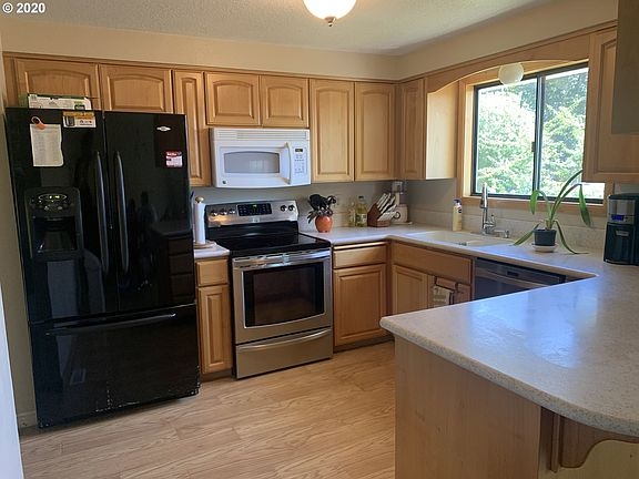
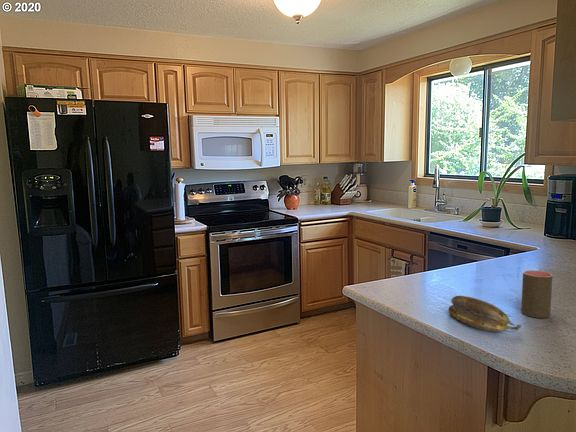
+ banana [448,295,522,333]
+ cup [520,269,553,319]
